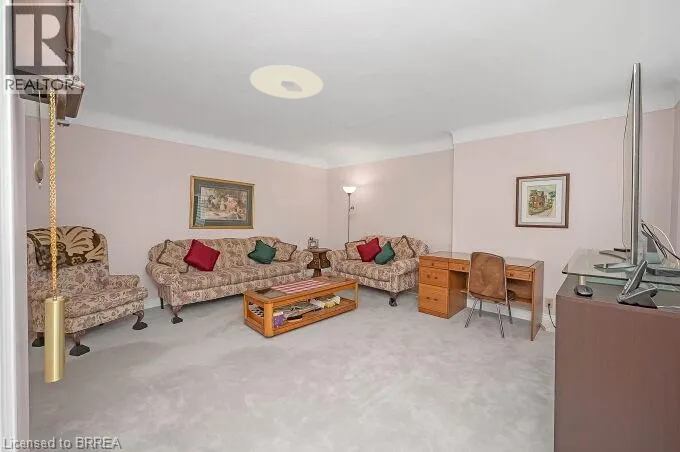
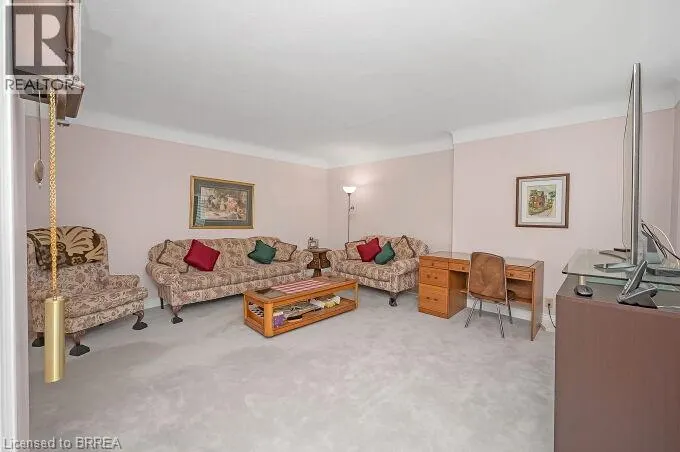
- ceiling light [249,64,324,99]
